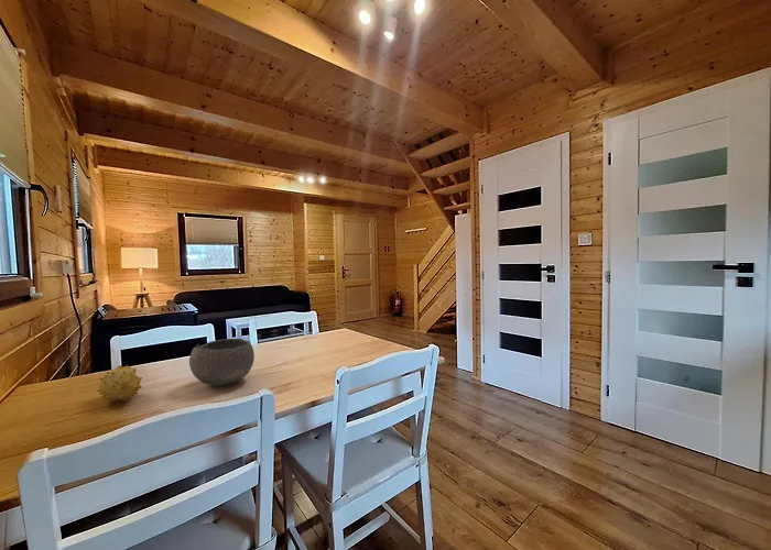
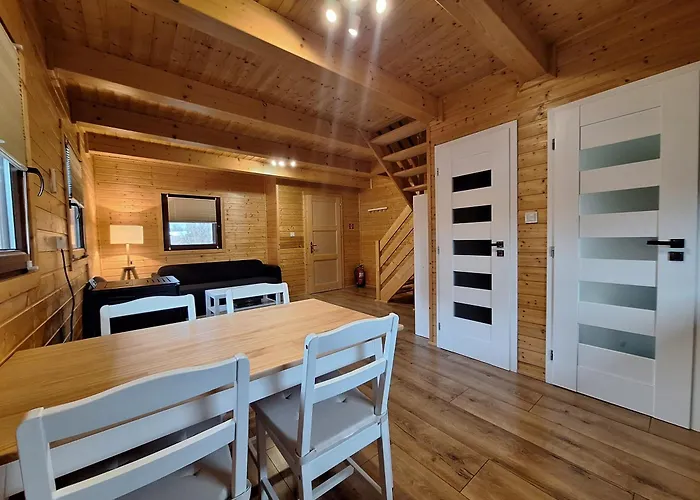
- fruit [96,364,143,404]
- bowl [188,338,256,387]
